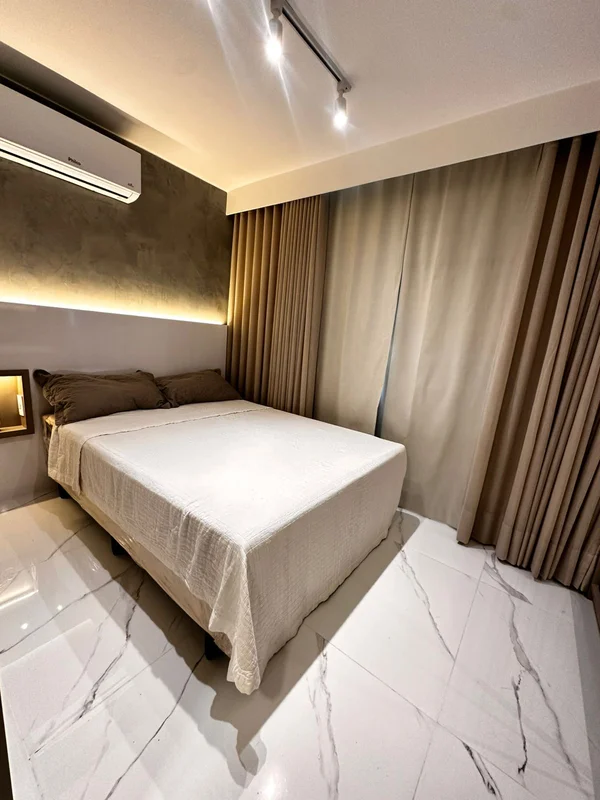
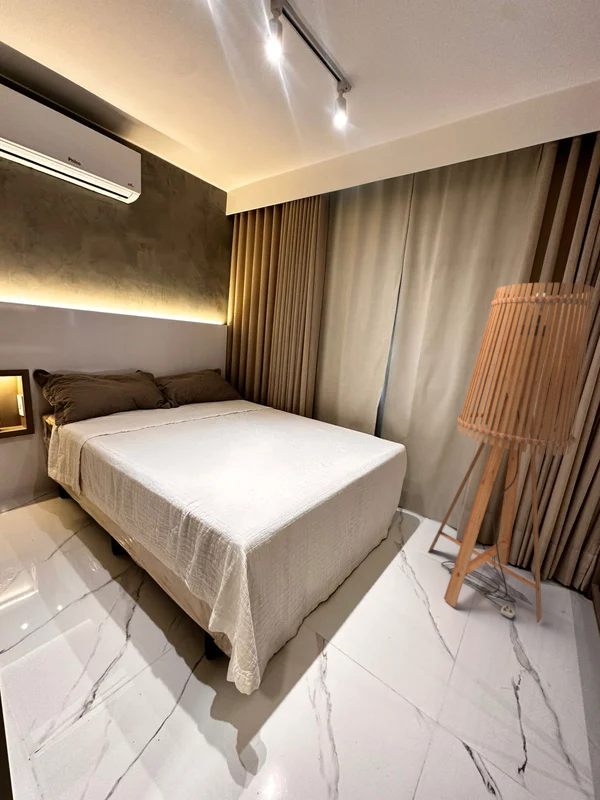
+ floor lamp [427,282,596,624]
